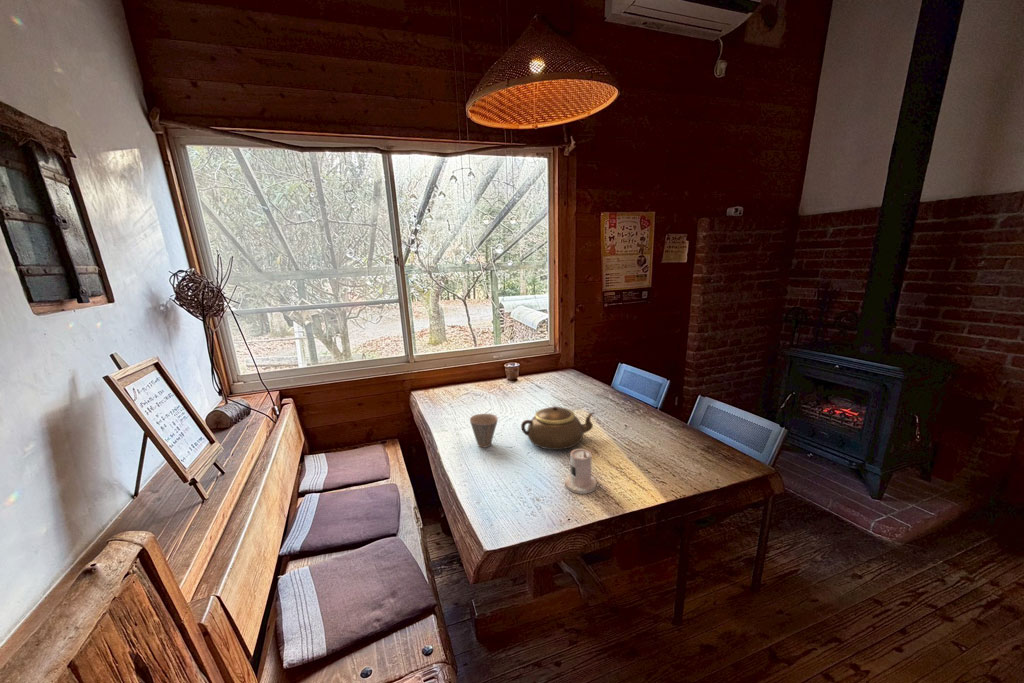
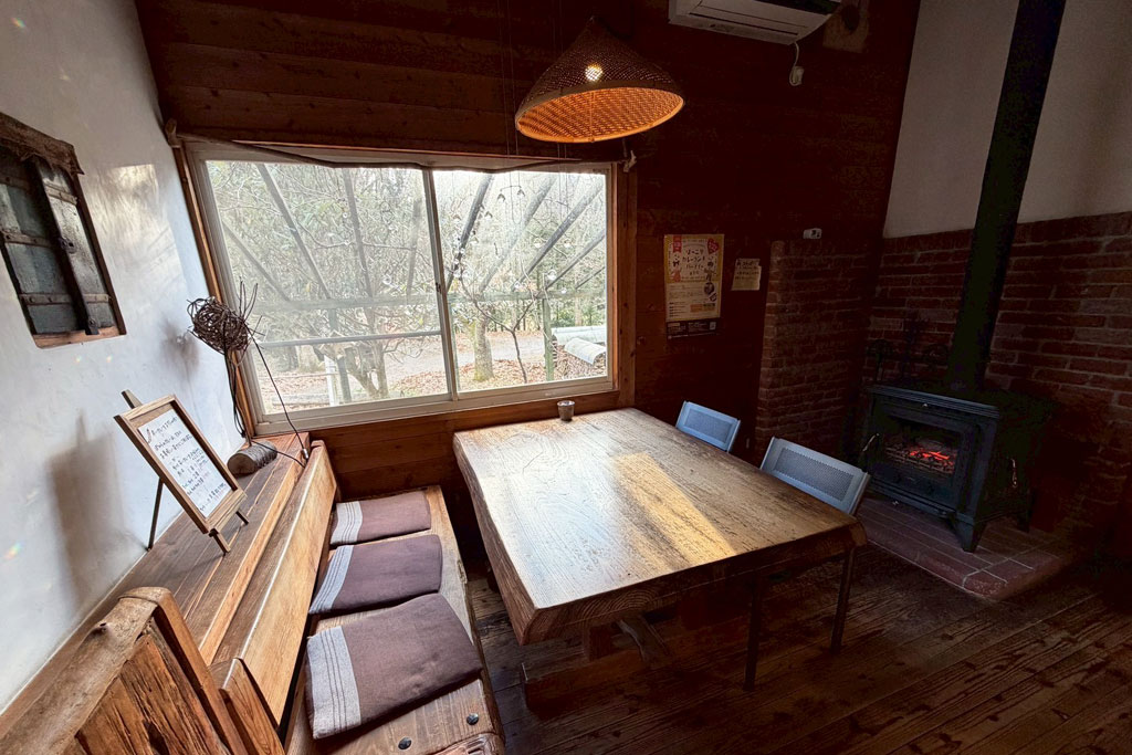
- candle [564,448,597,495]
- teapot [520,405,595,451]
- cup [469,413,499,449]
